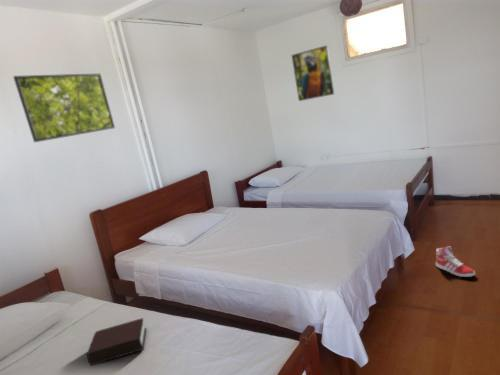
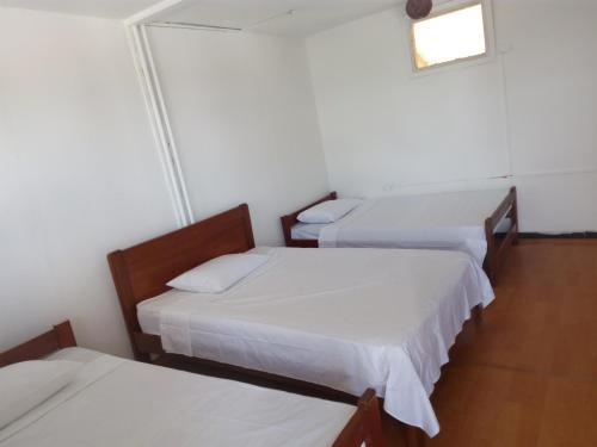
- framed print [12,73,116,143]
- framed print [291,44,335,102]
- sneaker [435,246,476,278]
- bible [86,317,147,366]
